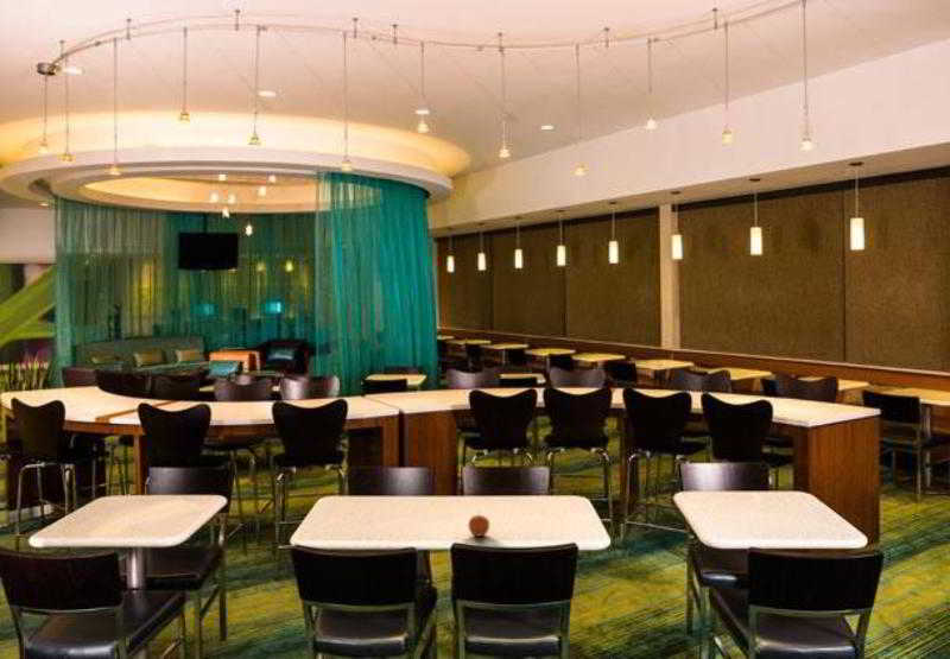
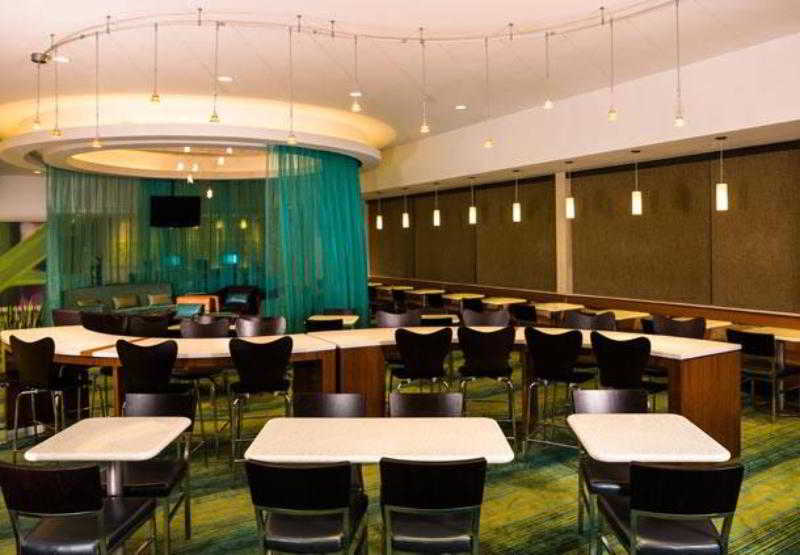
- apple [467,511,490,538]
